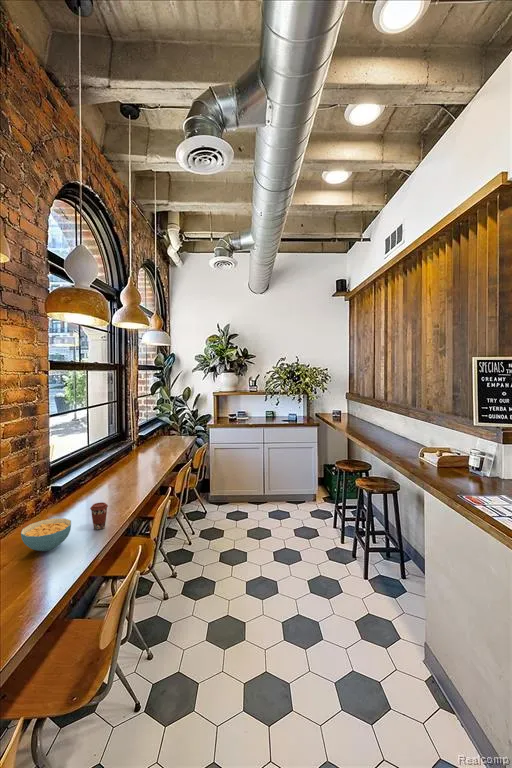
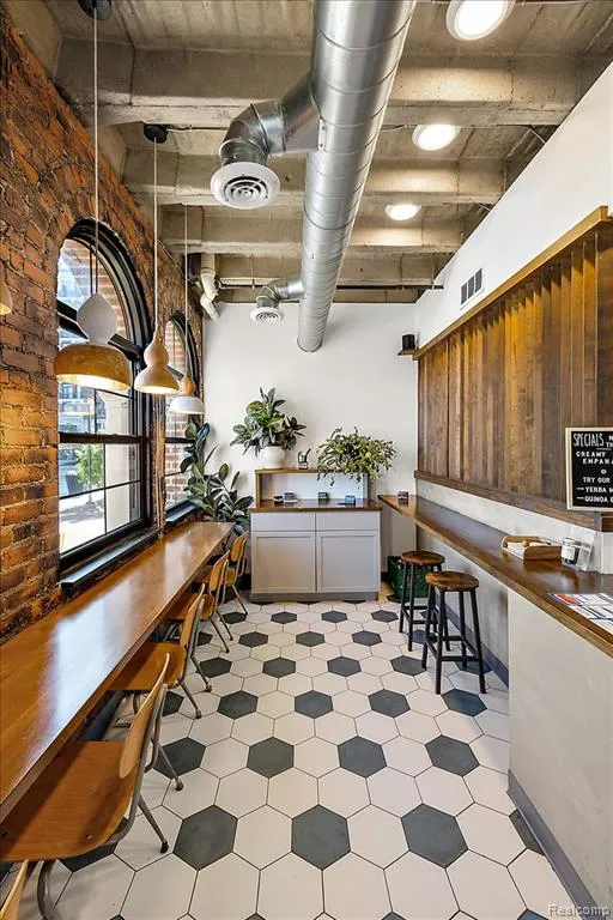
- cereal bowl [20,517,72,552]
- coffee cup [89,501,109,531]
